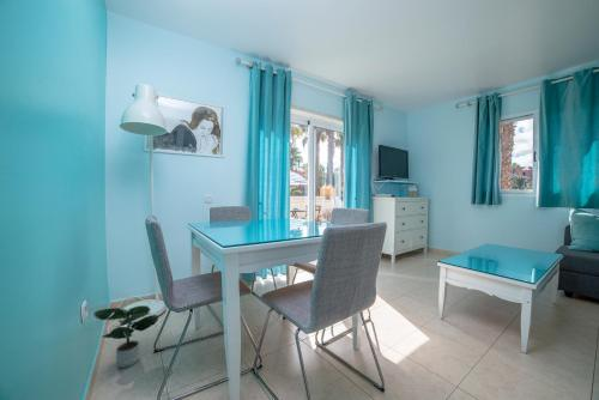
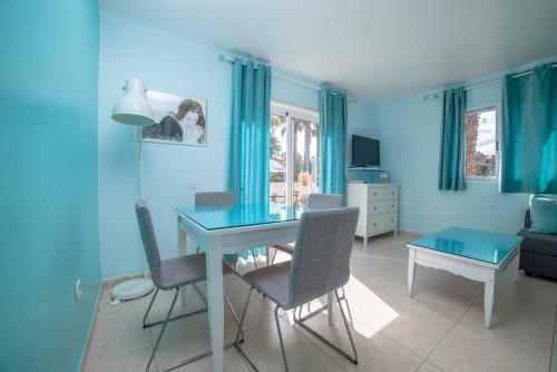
- potted plant [92,304,159,369]
